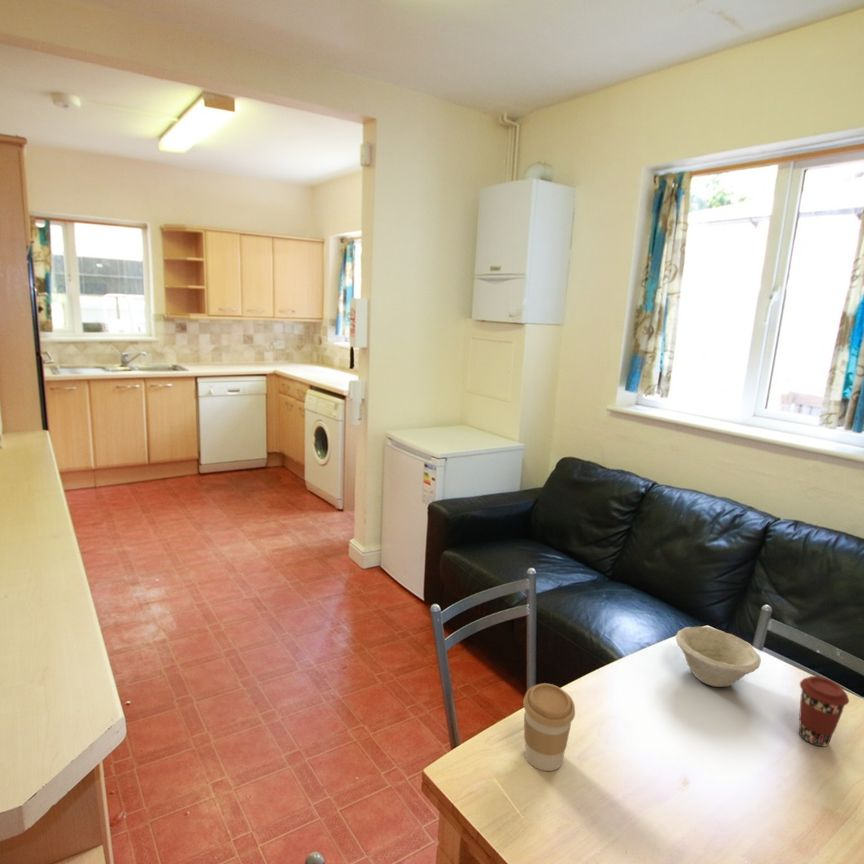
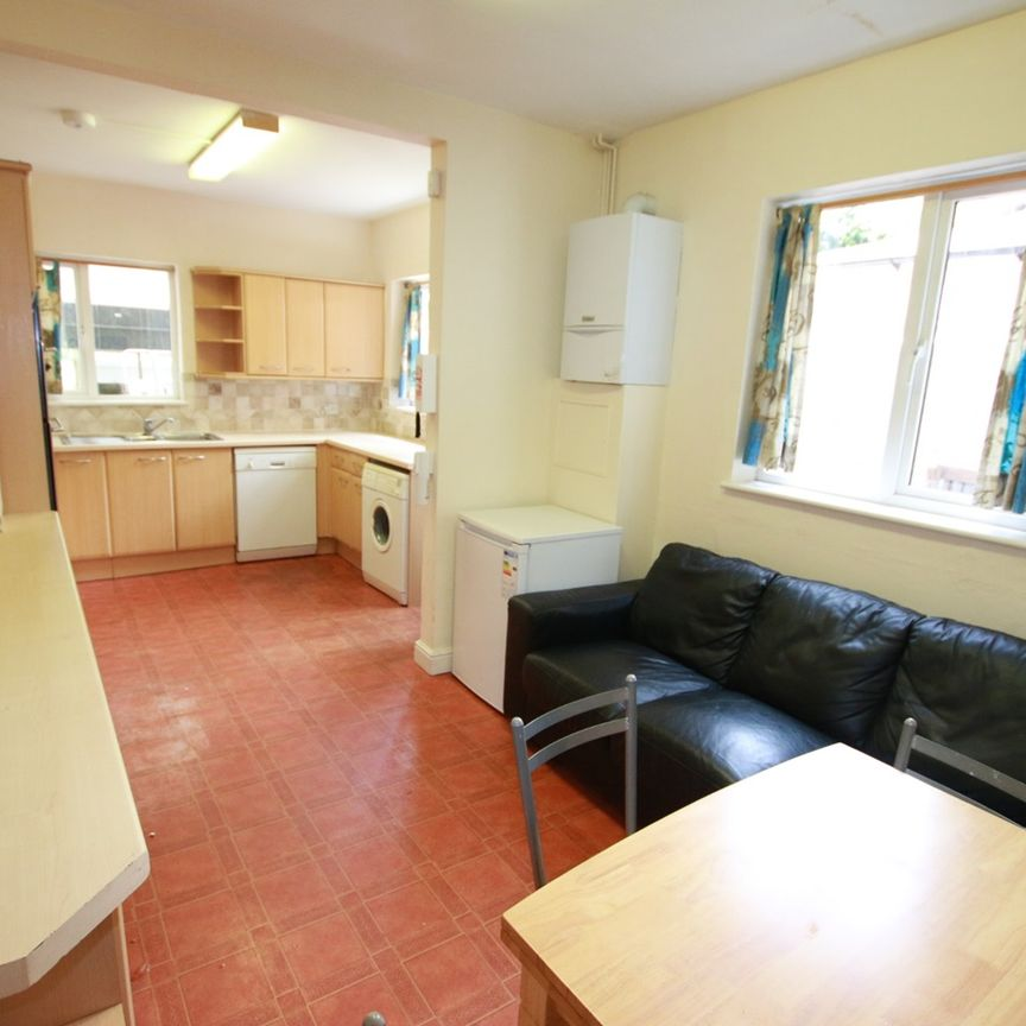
- coffee cup [522,682,576,772]
- coffee cup [798,675,850,748]
- bowl [675,625,762,688]
